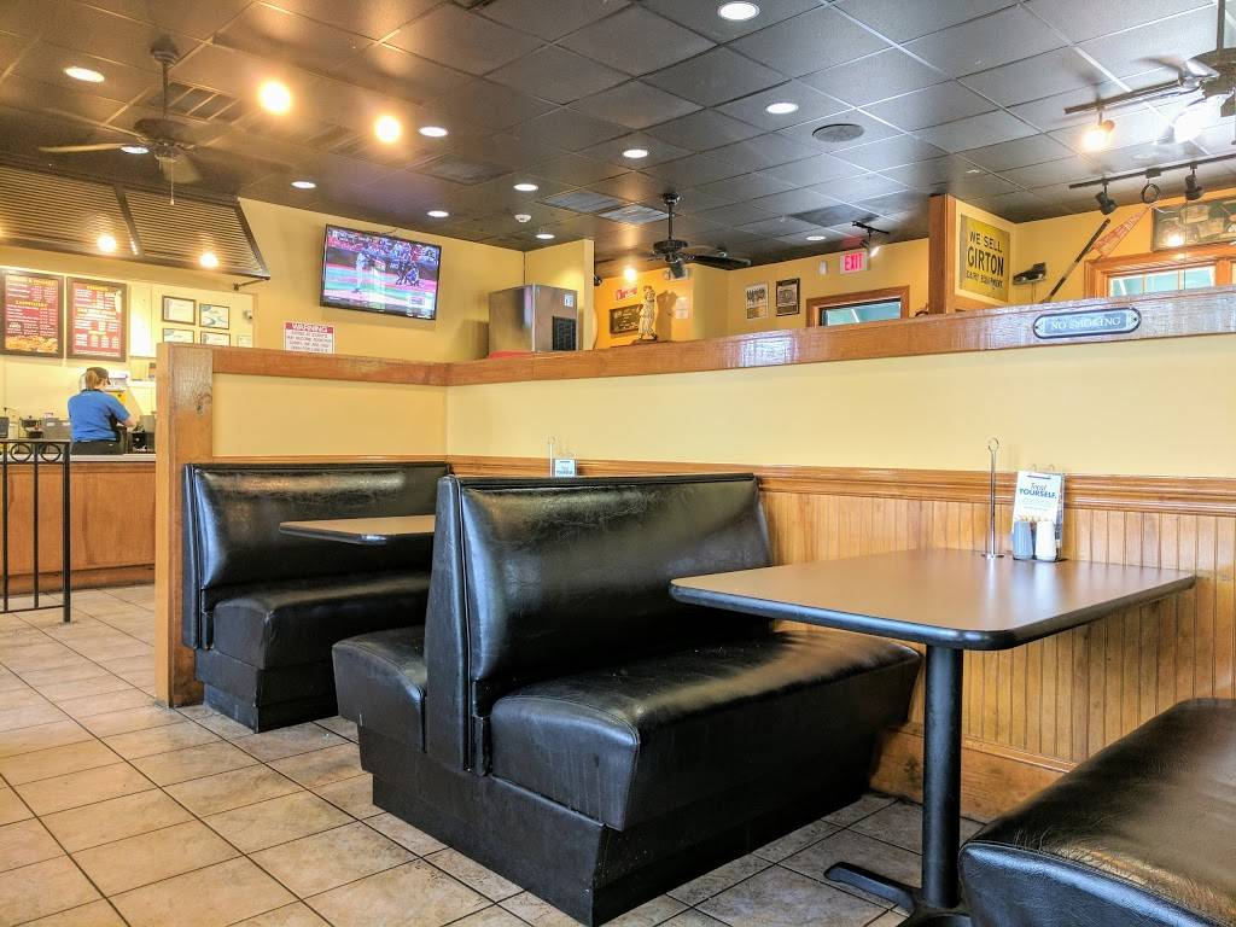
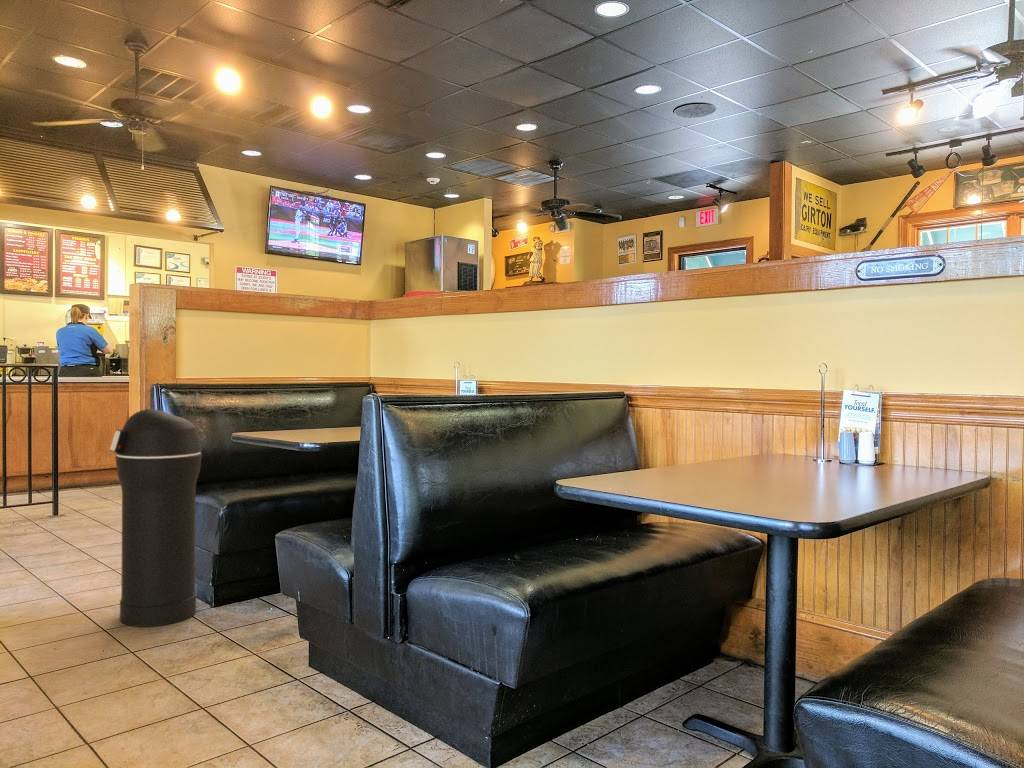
+ trash can [109,408,203,628]
